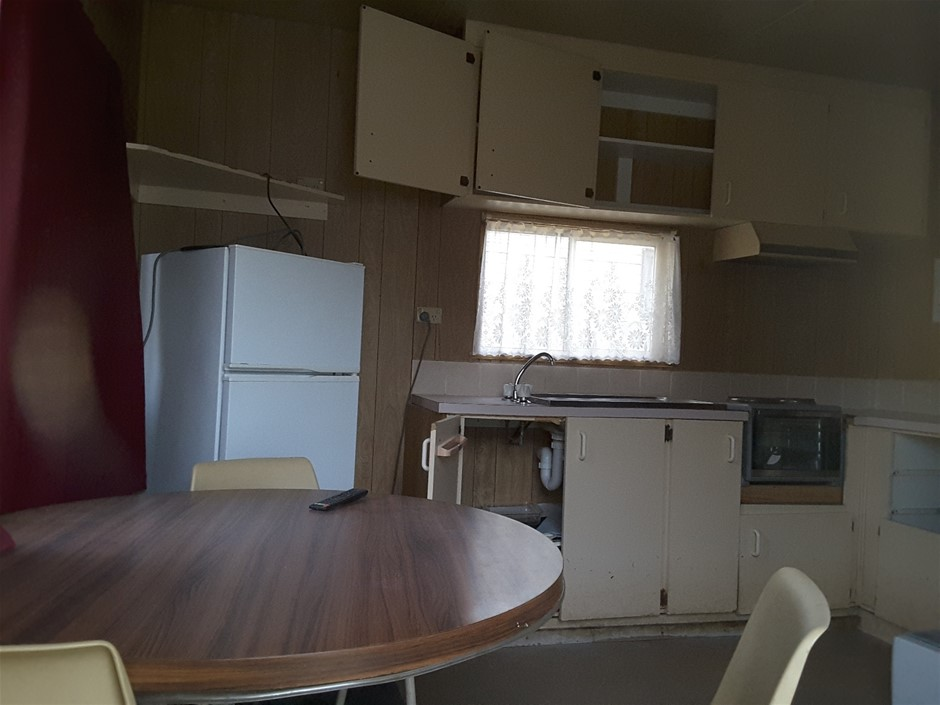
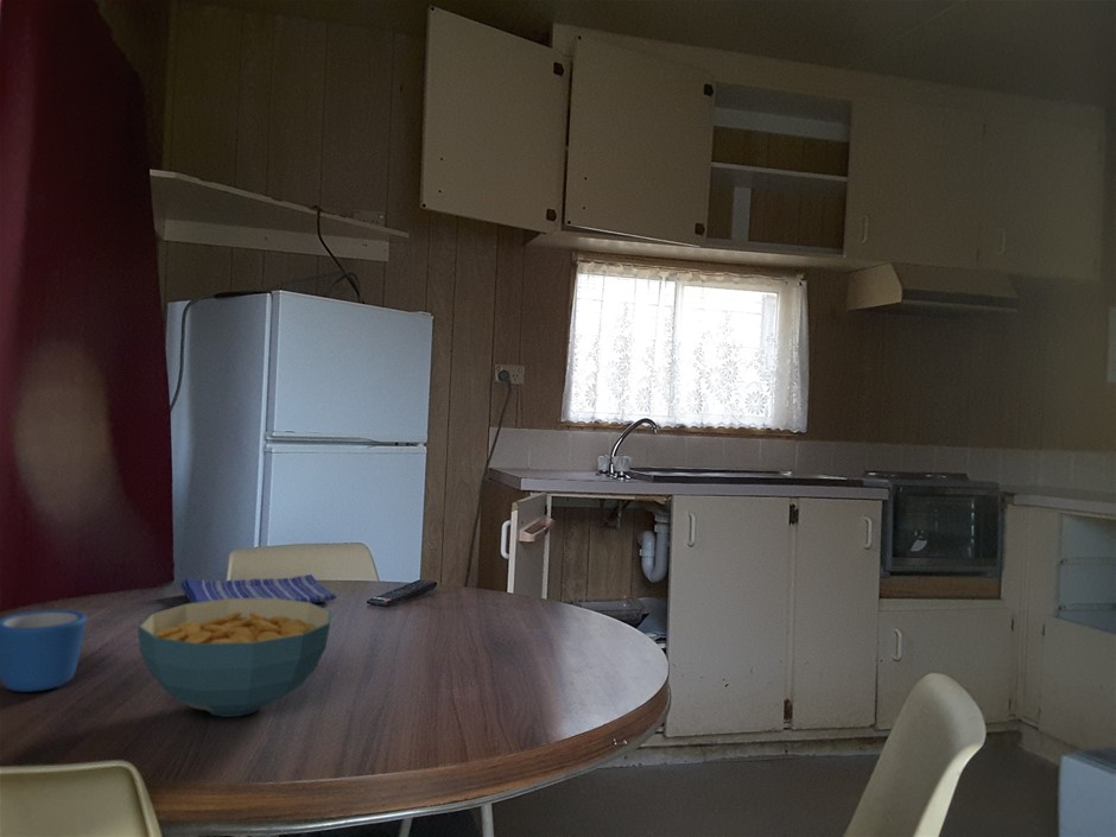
+ dish towel [179,573,337,604]
+ mug [0,609,88,693]
+ cereal bowl [137,598,332,718]
